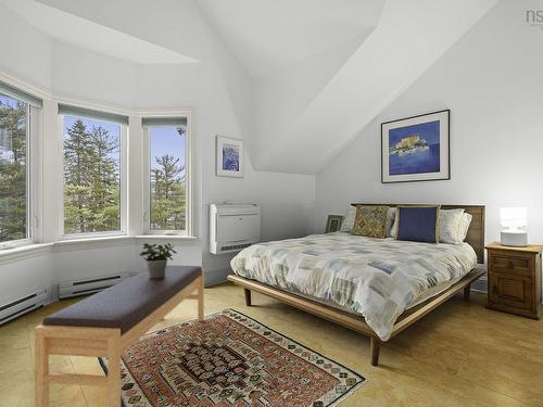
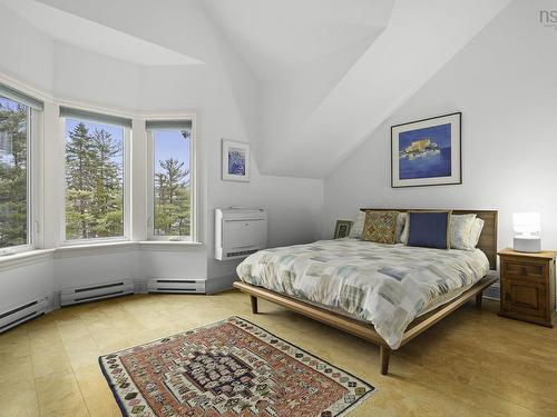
- bench [34,265,205,407]
- potted plant [139,242,178,279]
